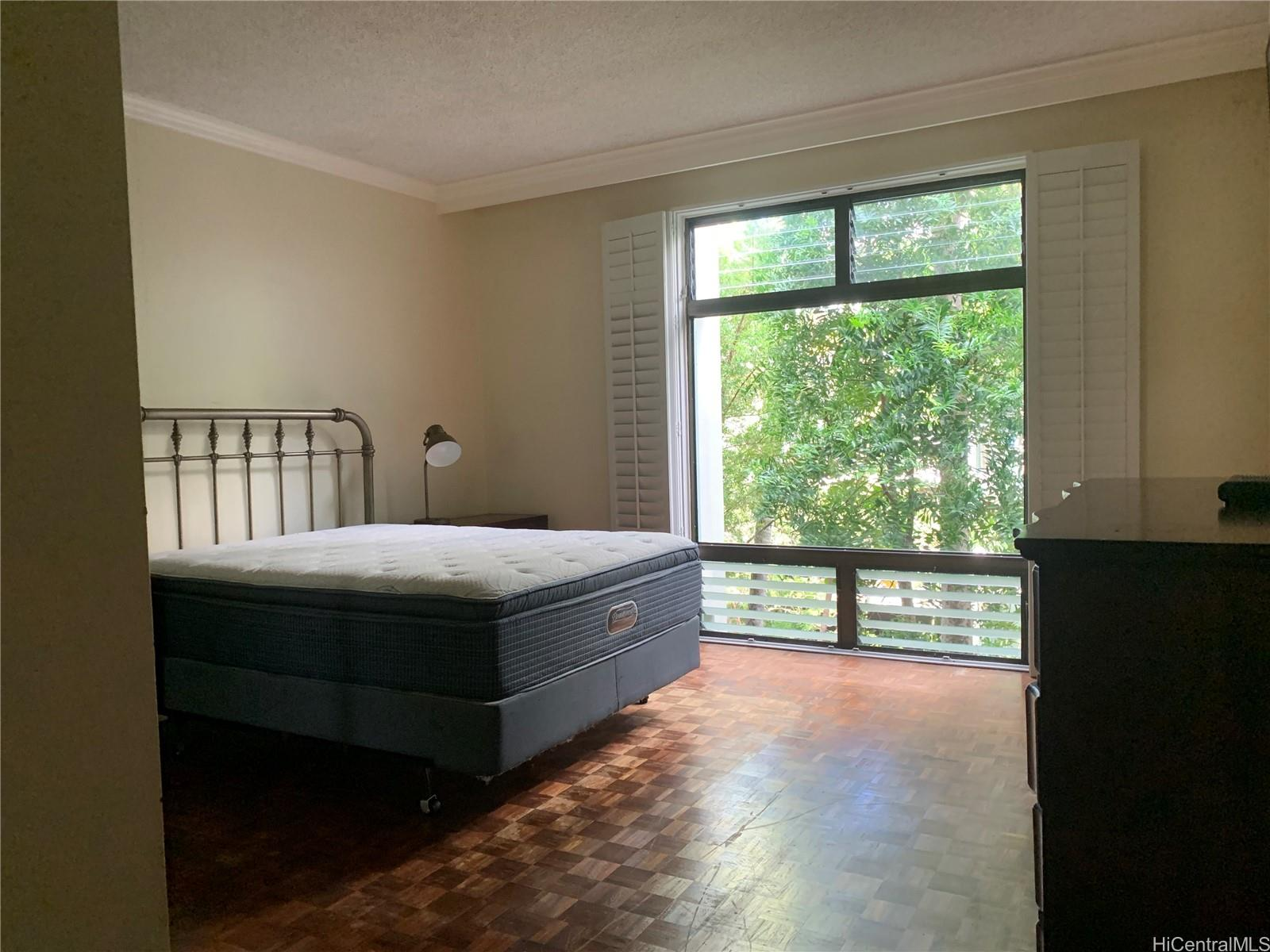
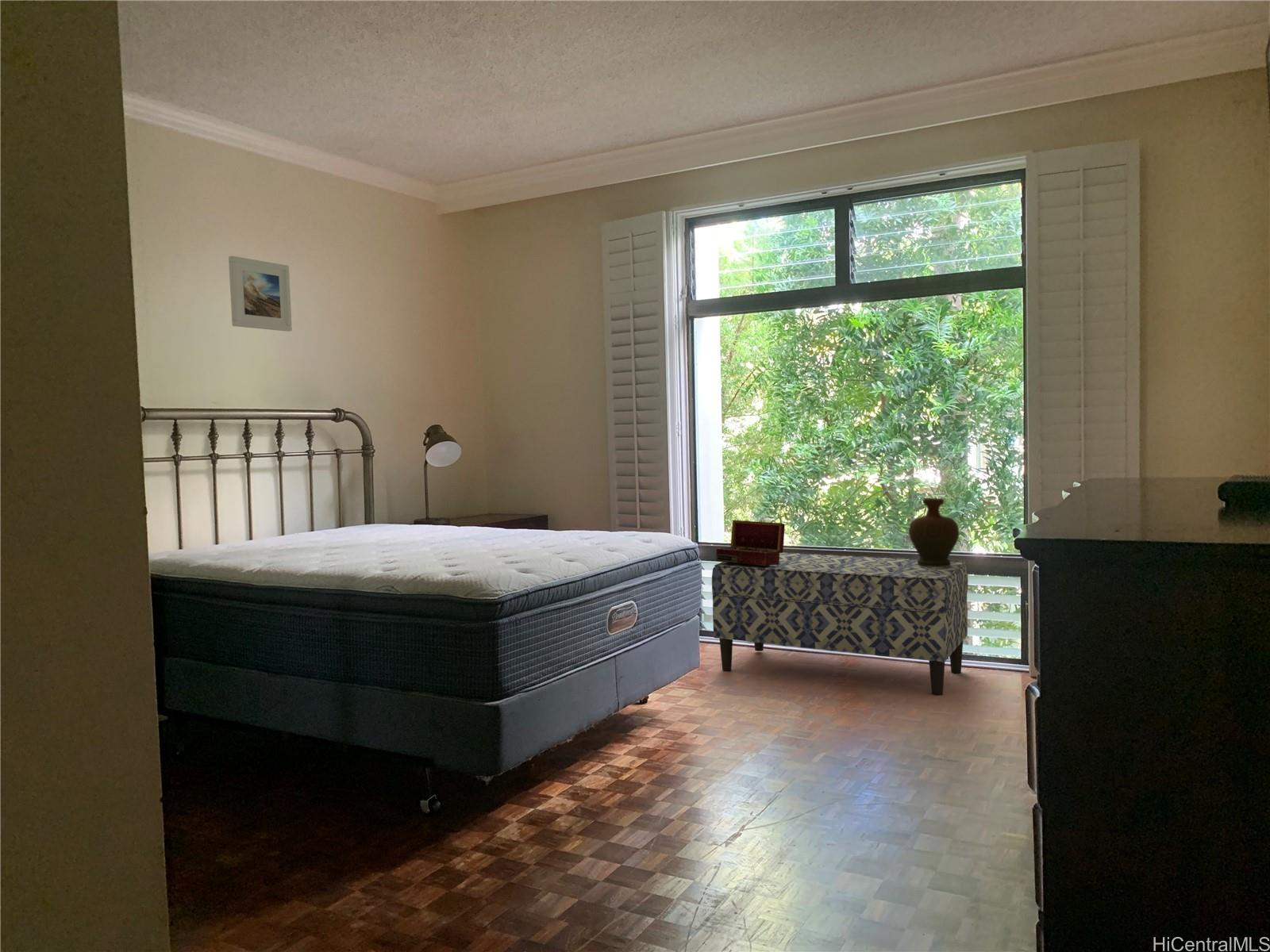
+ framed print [228,255,293,332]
+ wooden box [715,520,786,566]
+ bench [711,551,969,697]
+ decorative vase [908,497,960,567]
